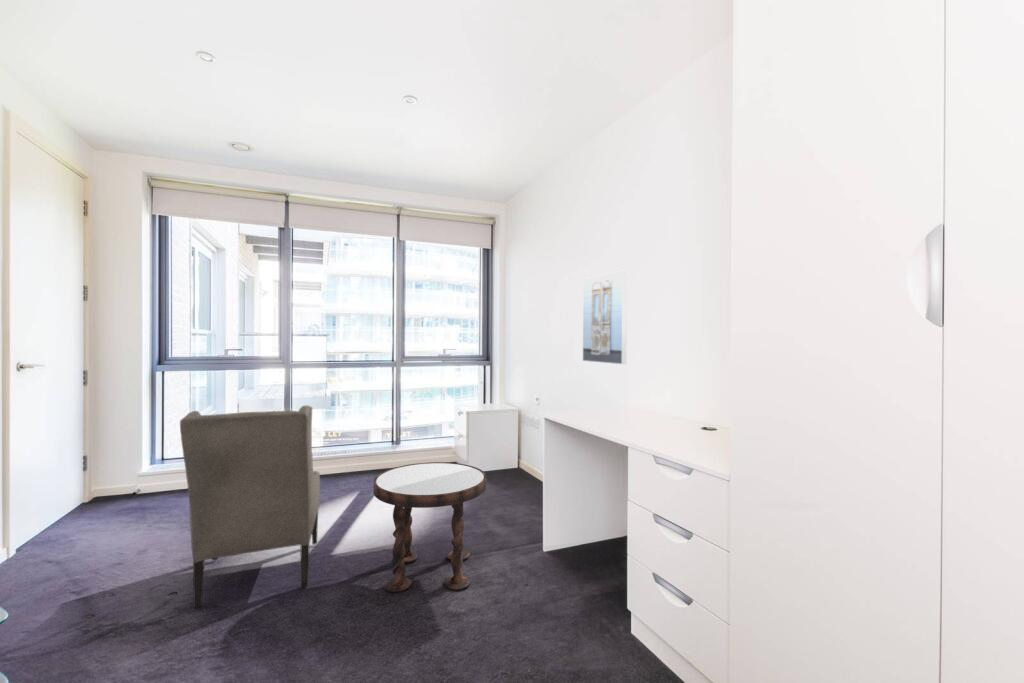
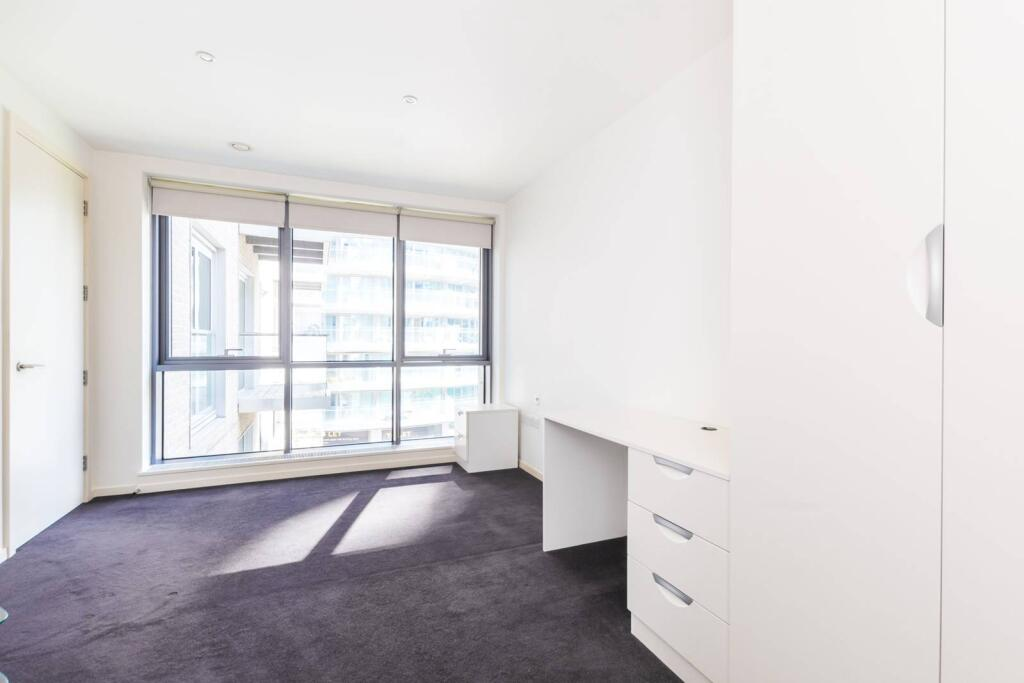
- side table [373,461,487,593]
- armchair [179,405,321,609]
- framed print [582,270,628,365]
